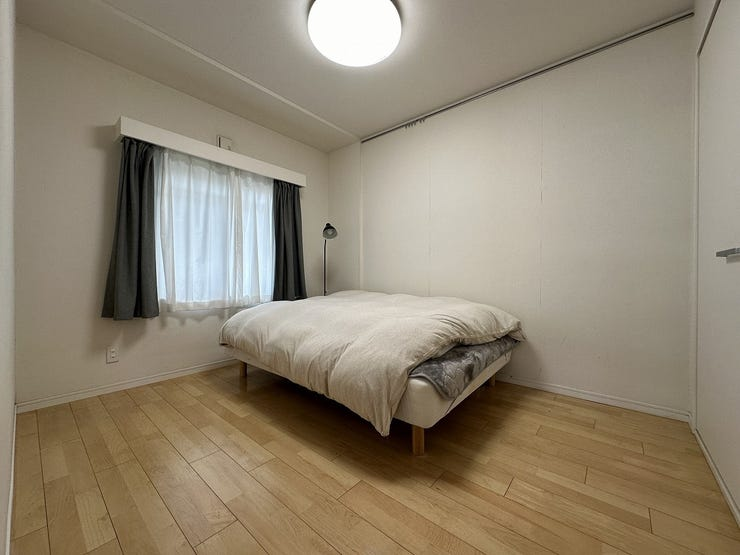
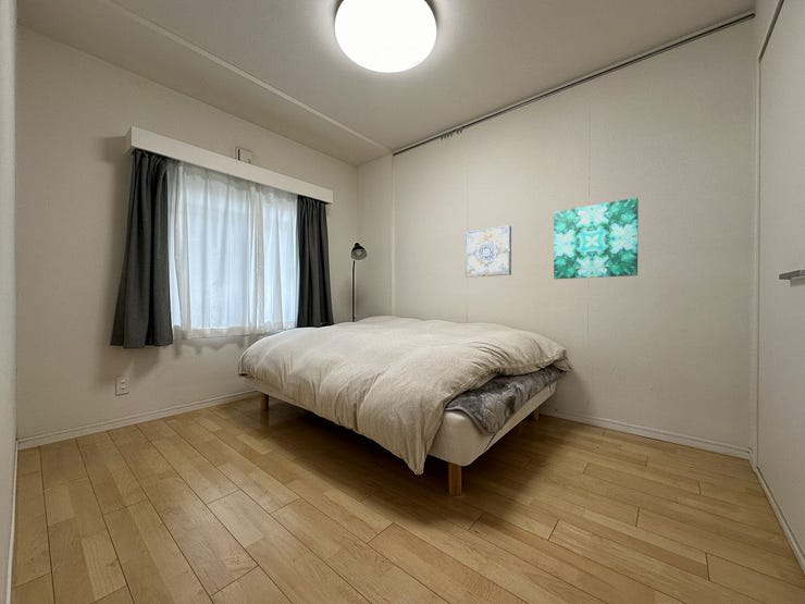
+ wall art [465,224,512,279]
+ wall art [553,197,640,280]
